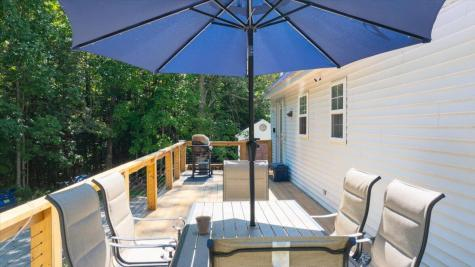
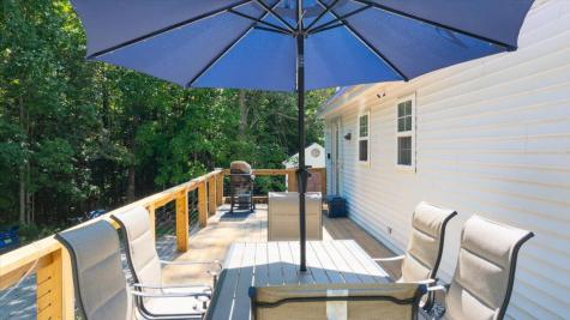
- cup [194,215,212,235]
